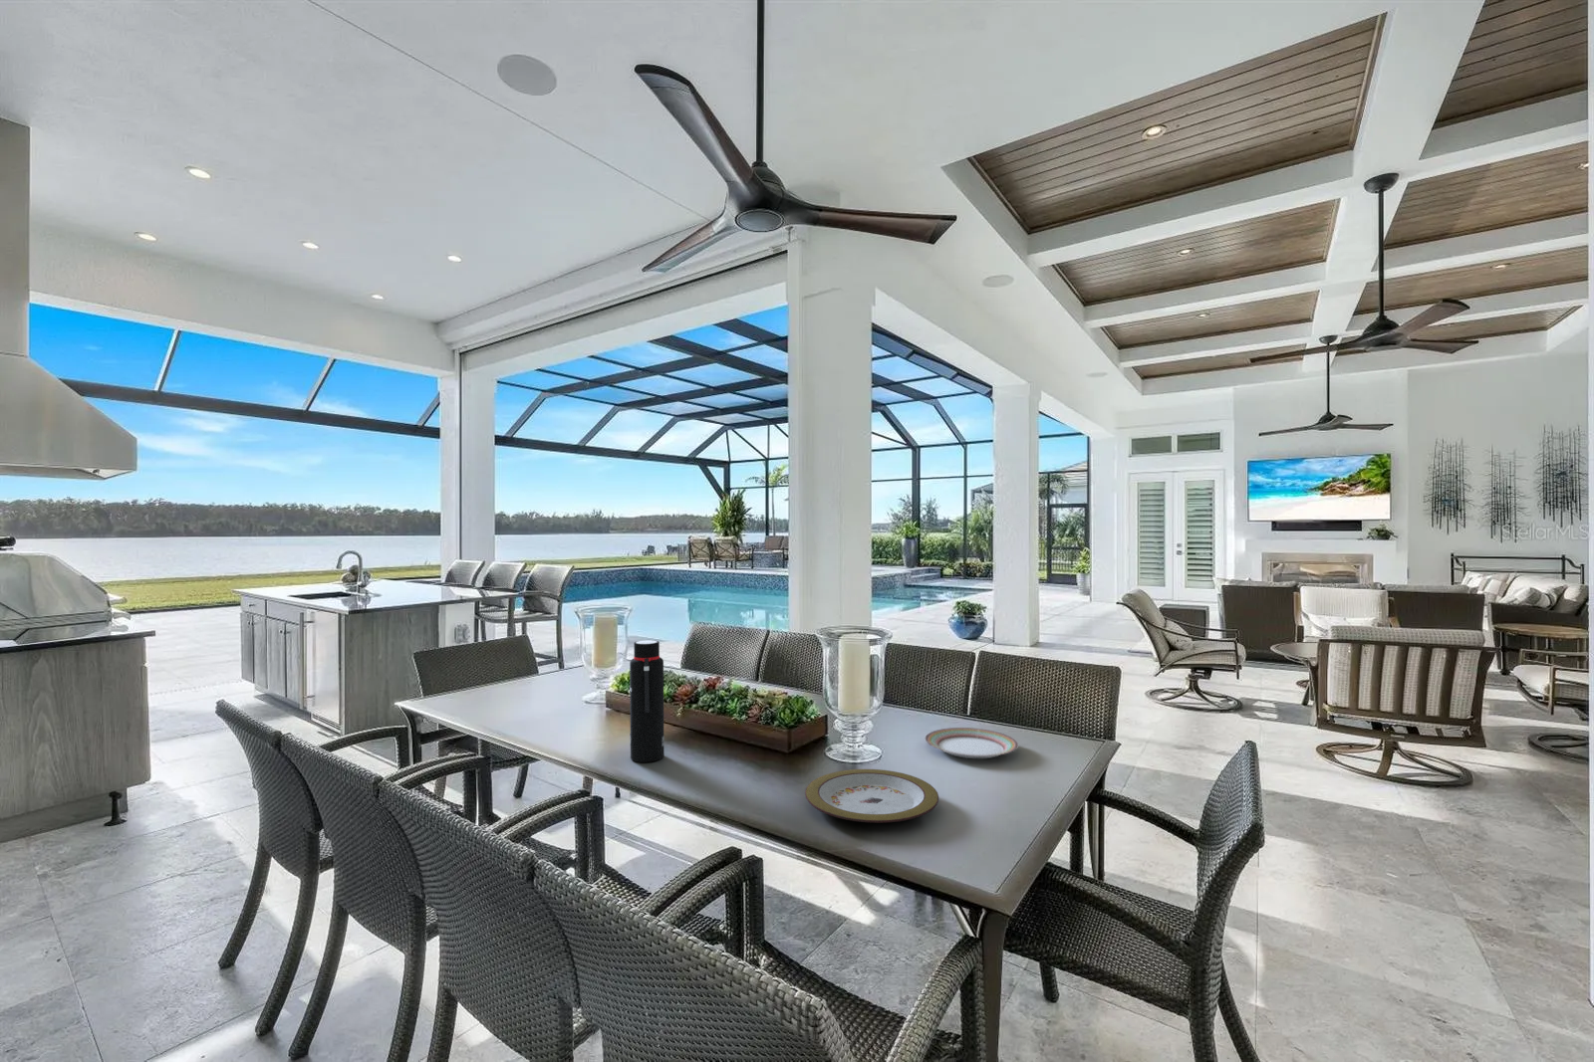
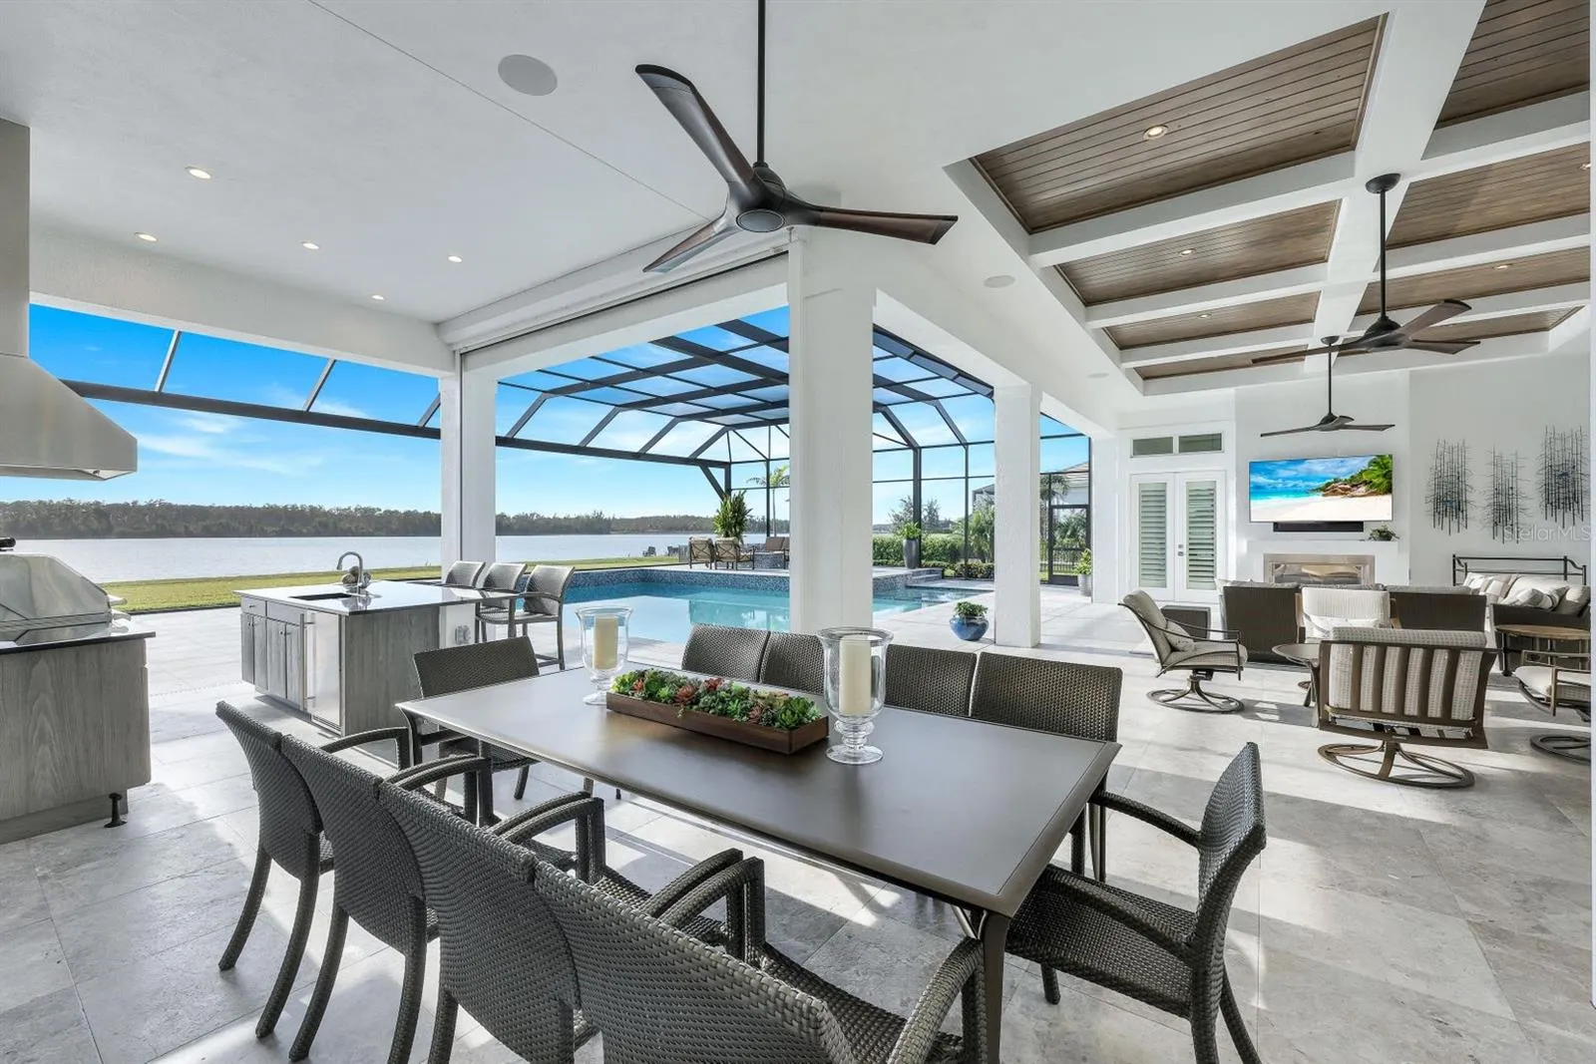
- water bottle [629,639,665,763]
- plate [924,727,1019,760]
- plate [804,768,939,824]
